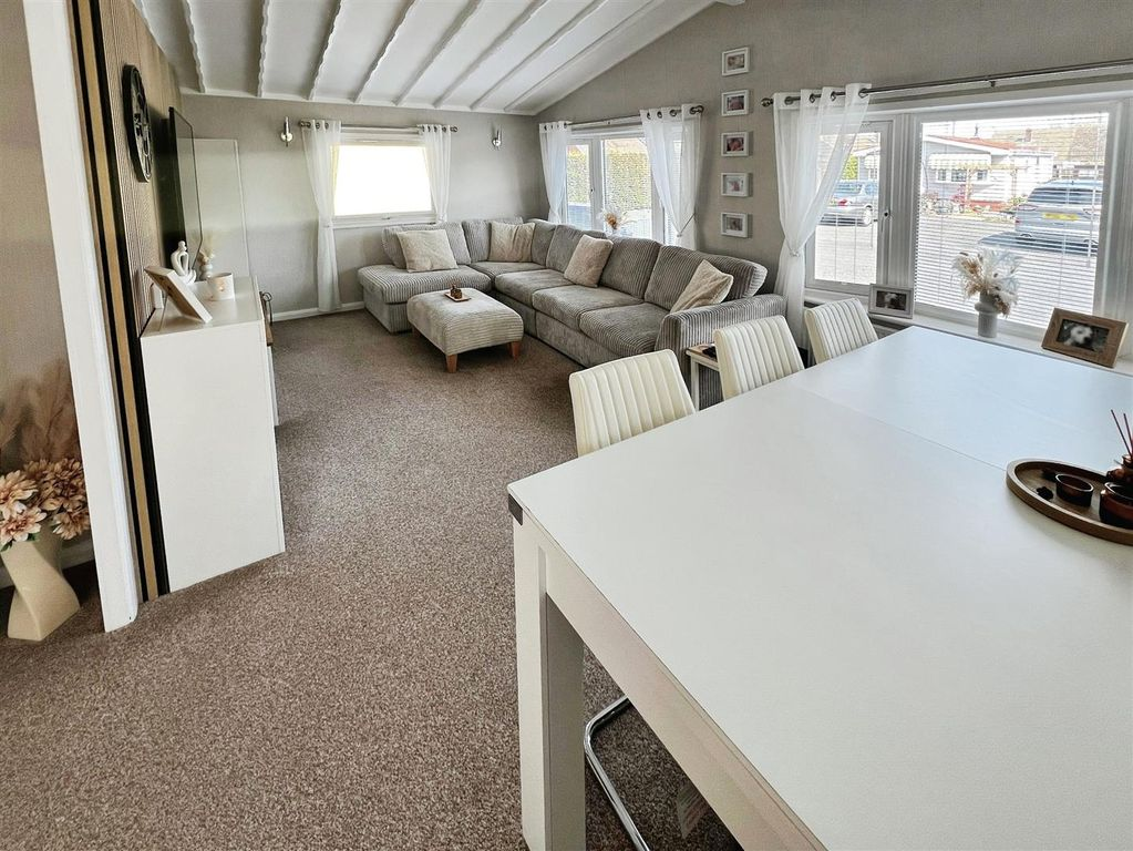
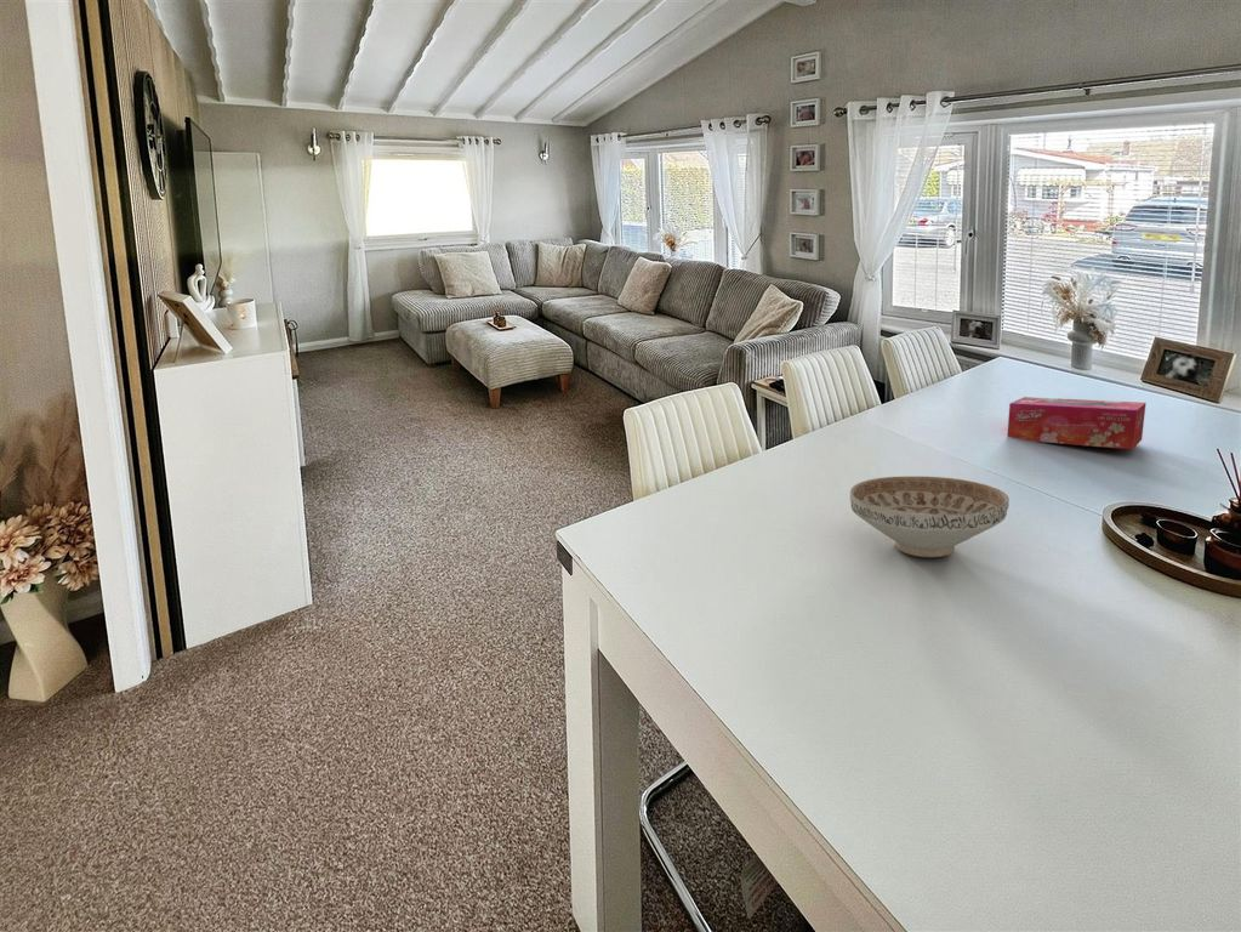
+ decorative bowl [849,476,1011,558]
+ tissue box [1006,396,1146,450]
